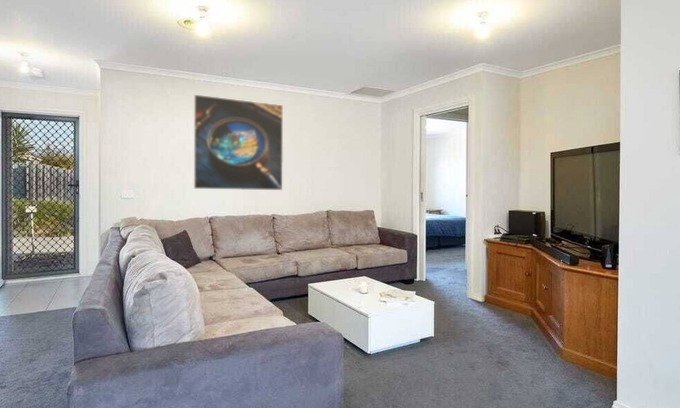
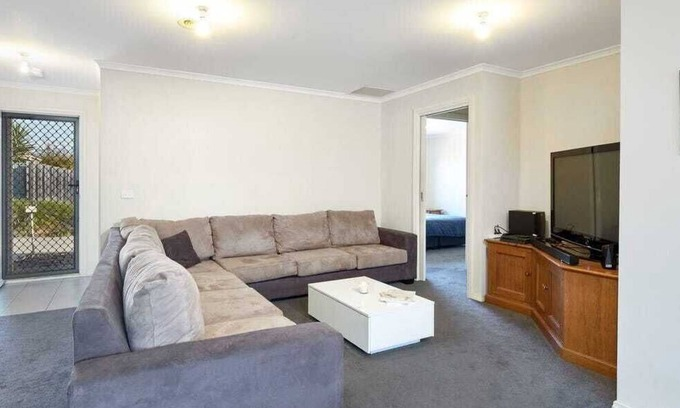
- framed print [193,93,284,191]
